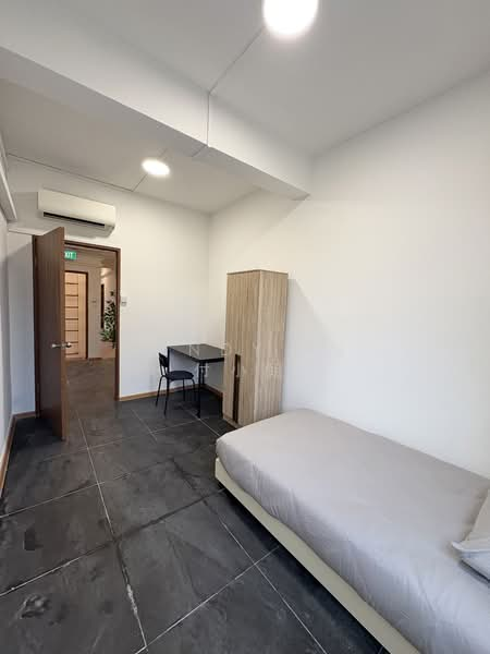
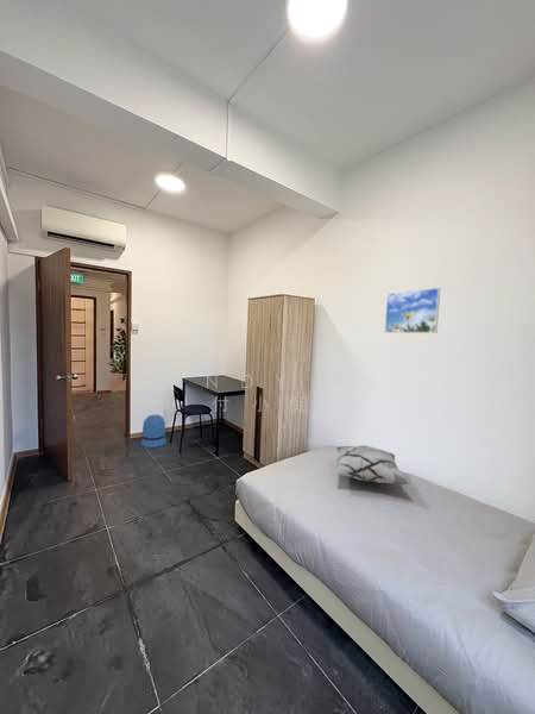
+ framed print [384,287,441,334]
+ decorative pillow [335,445,410,486]
+ sun visor [140,413,168,449]
